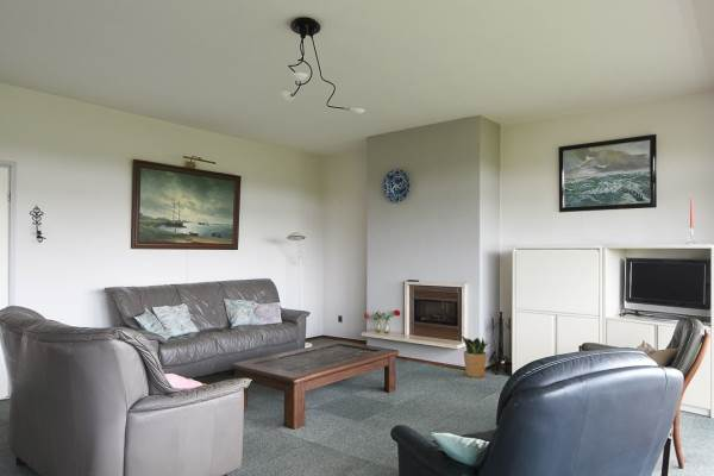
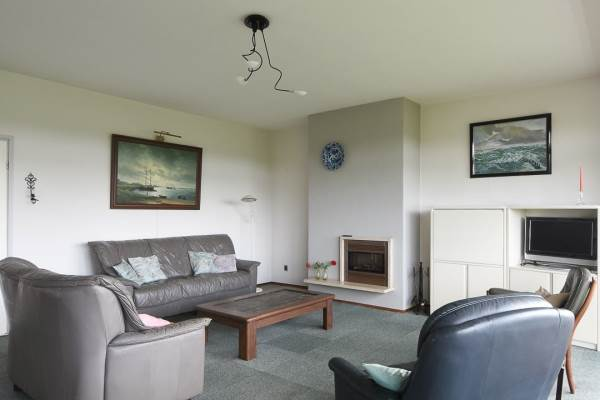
- potted plant [457,333,490,378]
